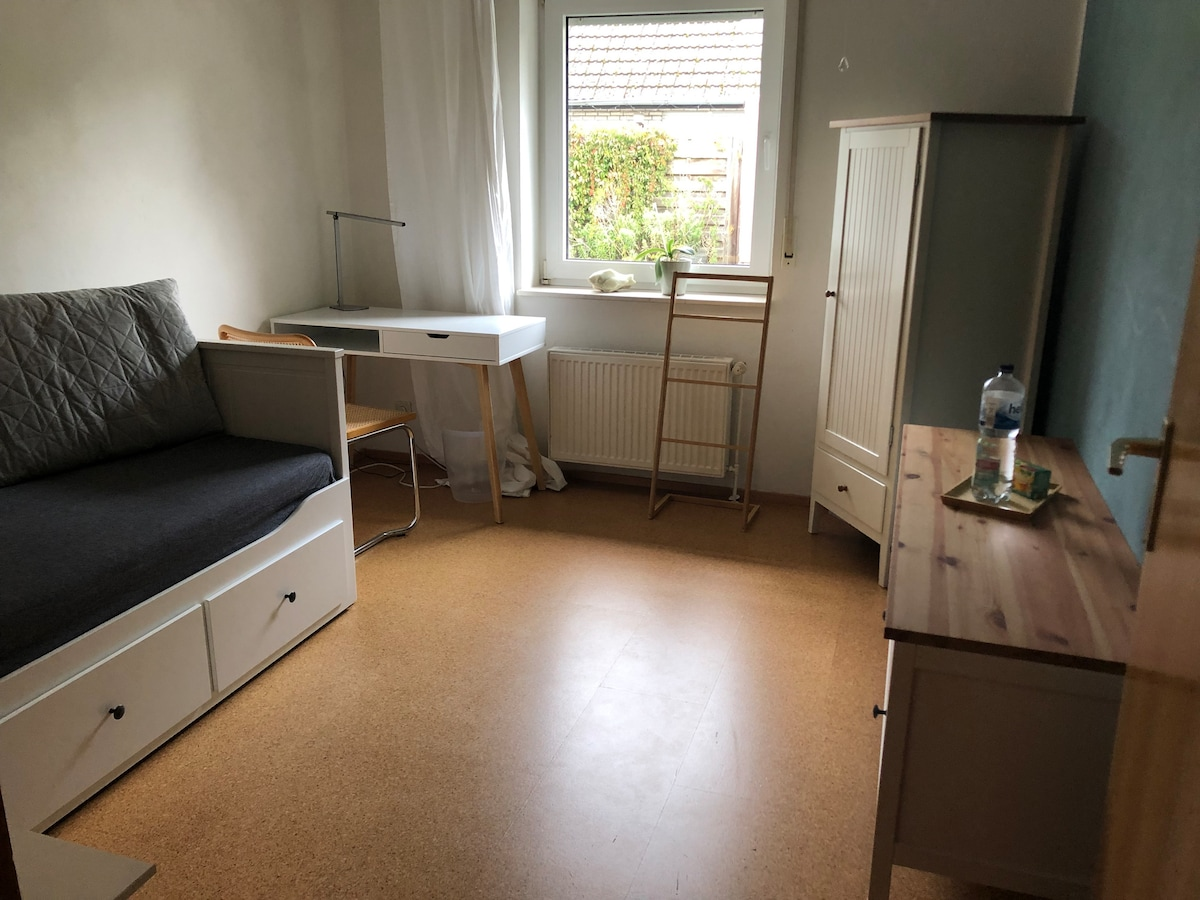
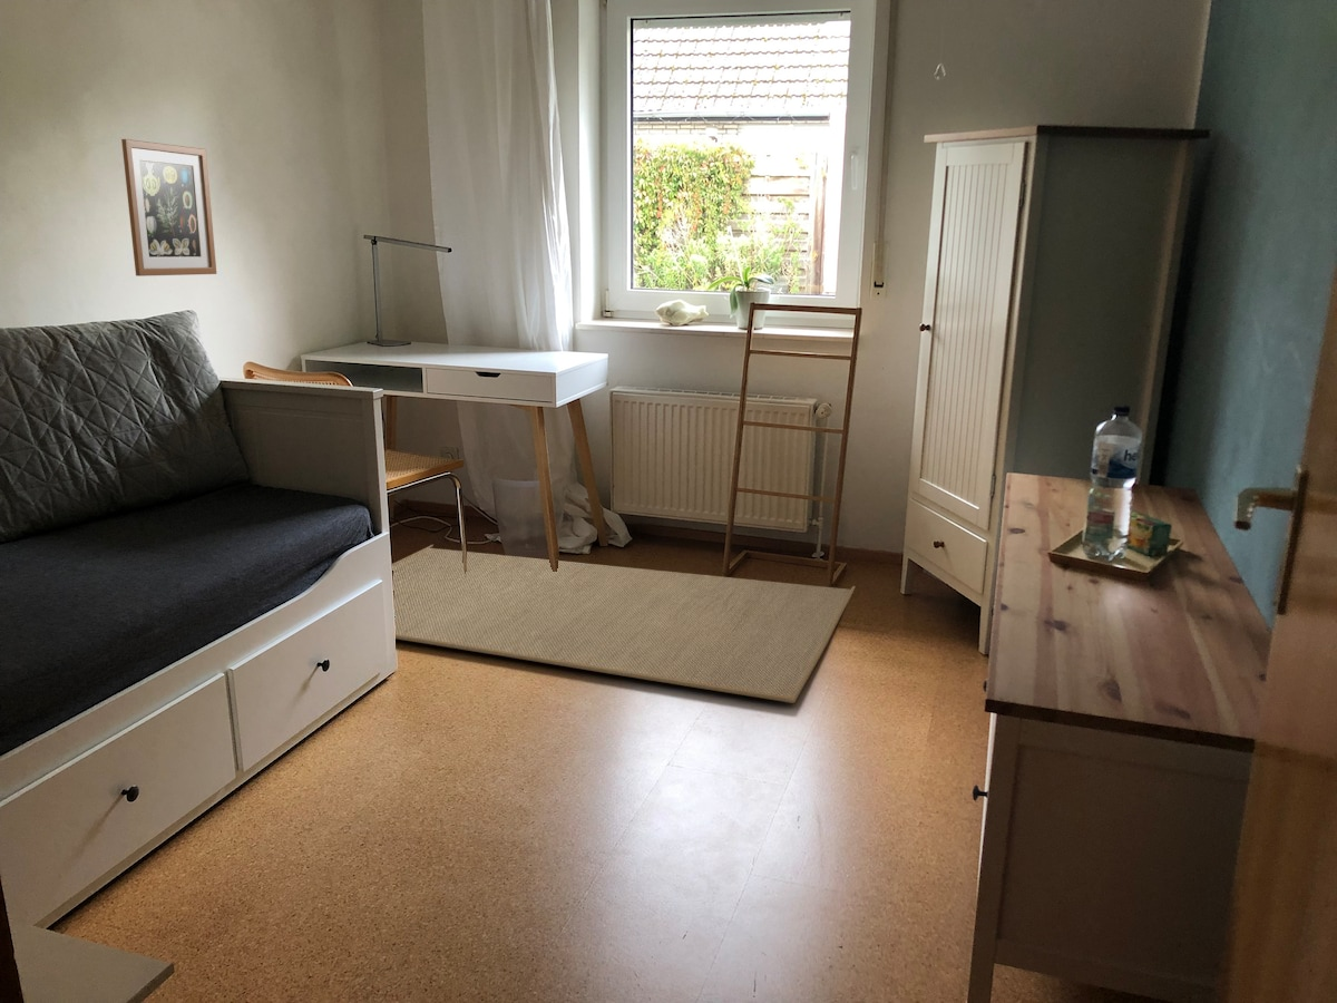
+ rug [391,544,856,704]
+ wall art [120,138,217,277]
